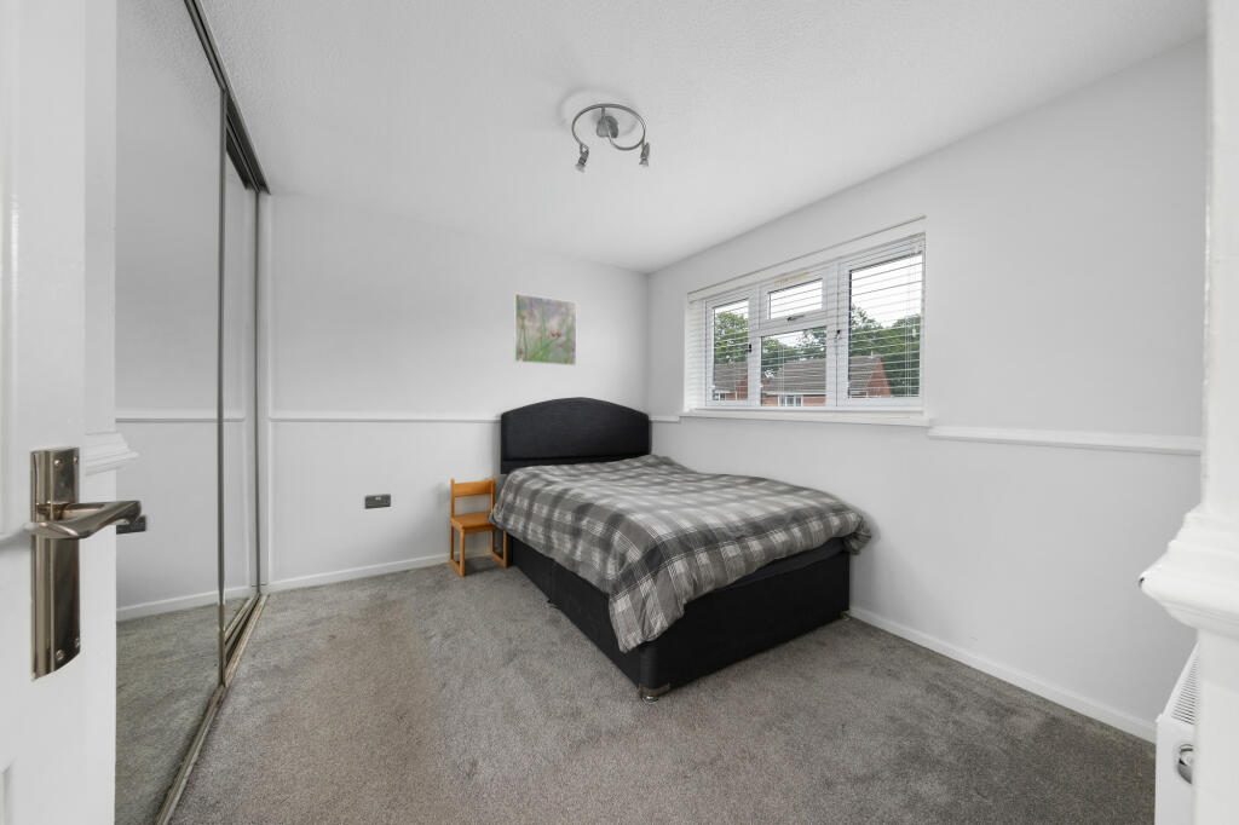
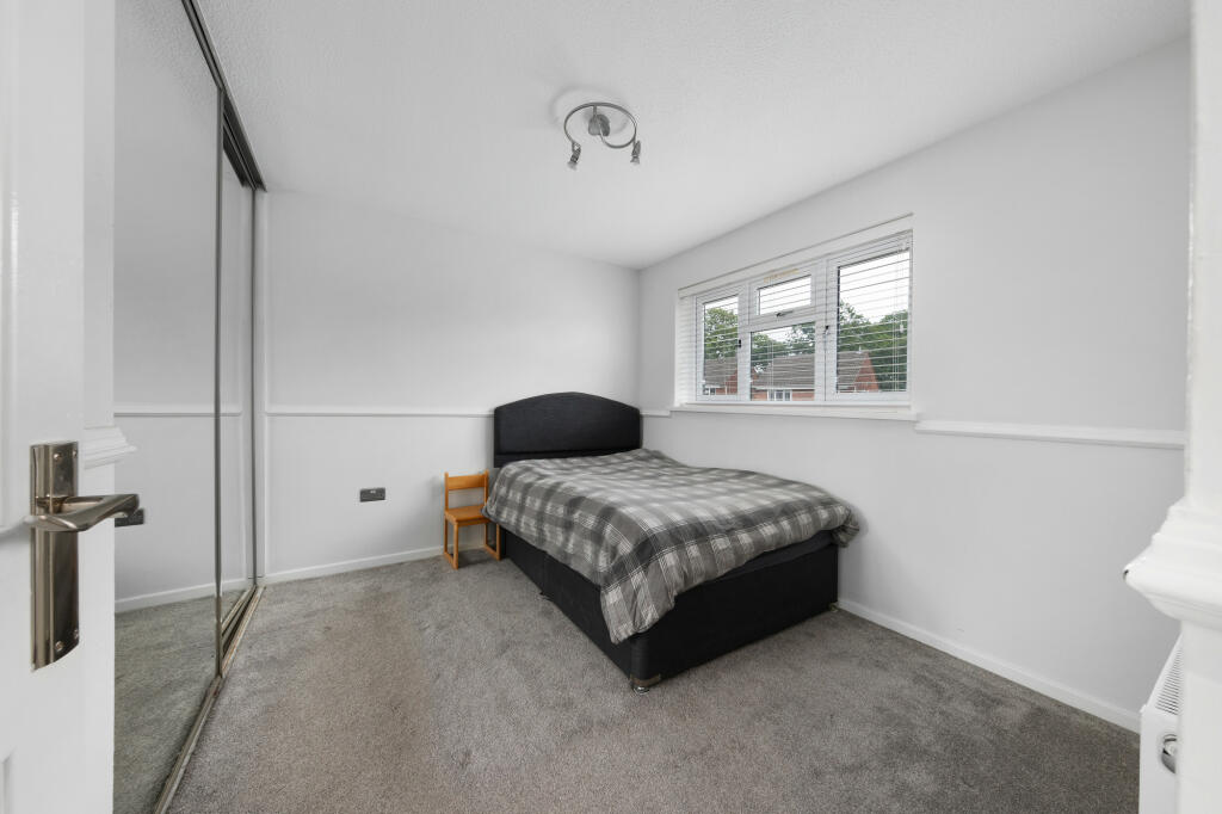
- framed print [512,293,577,367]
